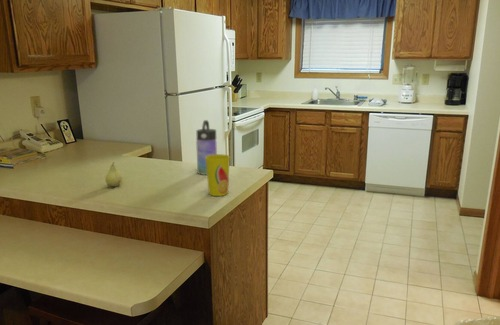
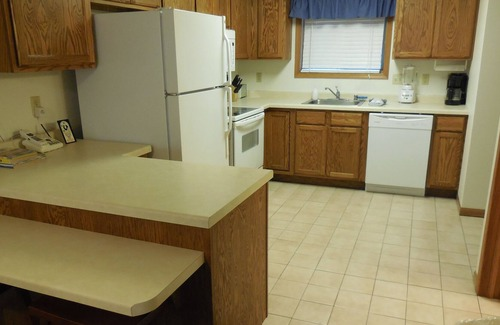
- fruit [105,161,123,187]
- water bottle [195,119,218,176]
- cup [205,153,231,197]
